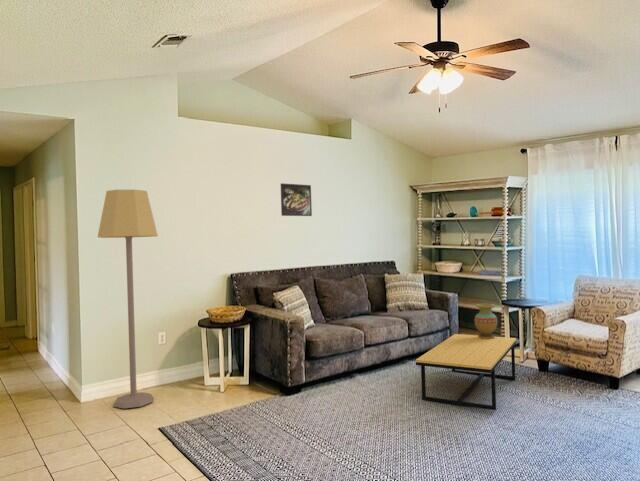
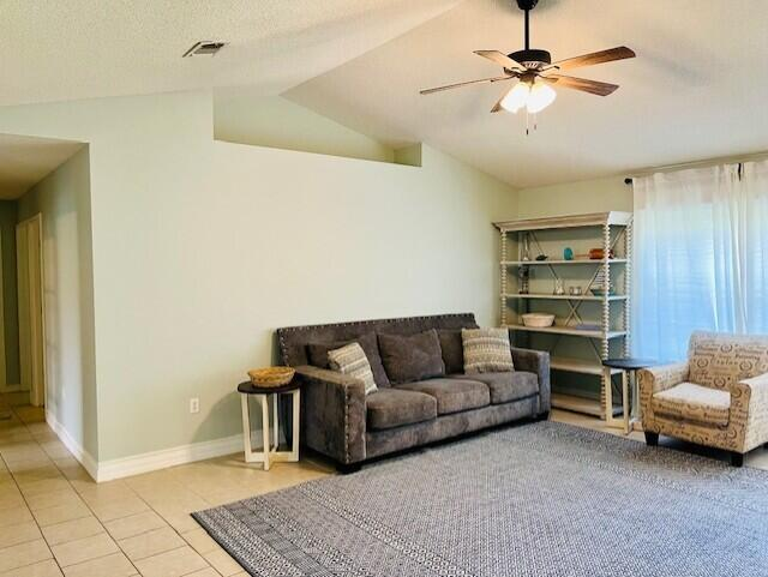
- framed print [280,182,313,217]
- coffee table [415,333,517,411]
- lamp [97,189,159,409]
- vase [473,303,498,339]
